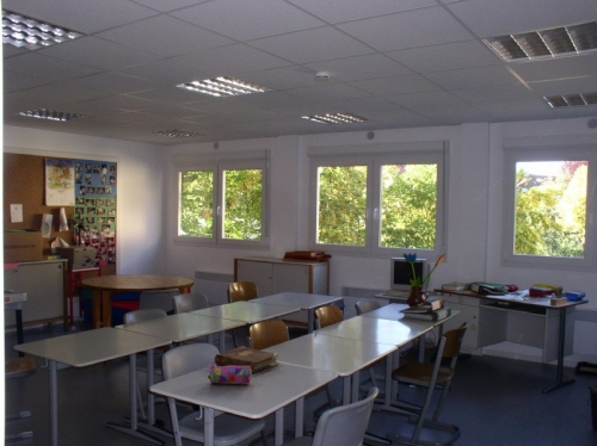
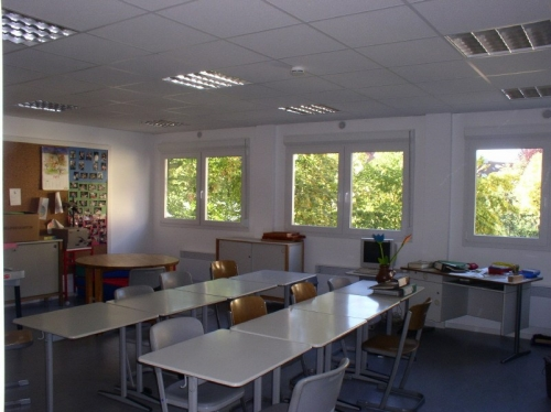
- pencil case [207,364,253,385]
- book [214,345,279,374]
